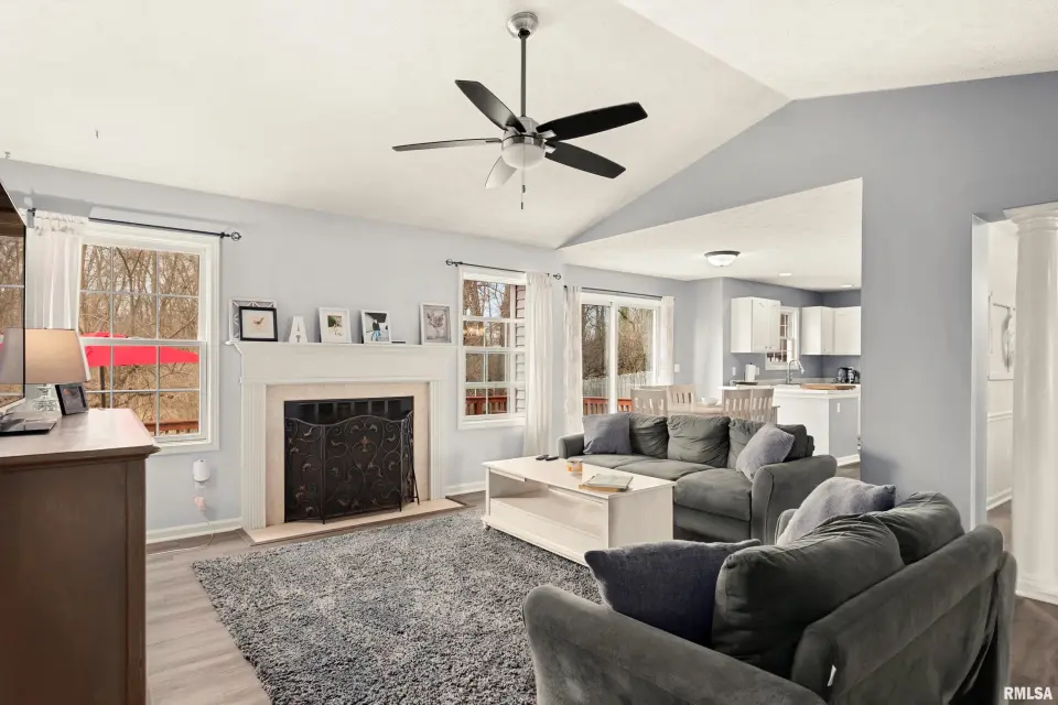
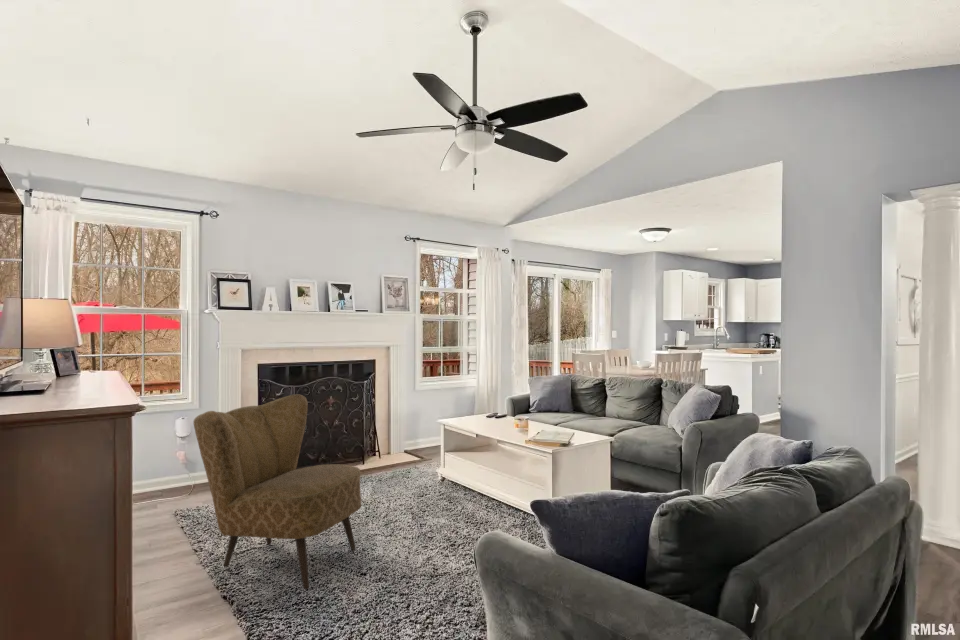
+ armchair [192,393,362,590]
